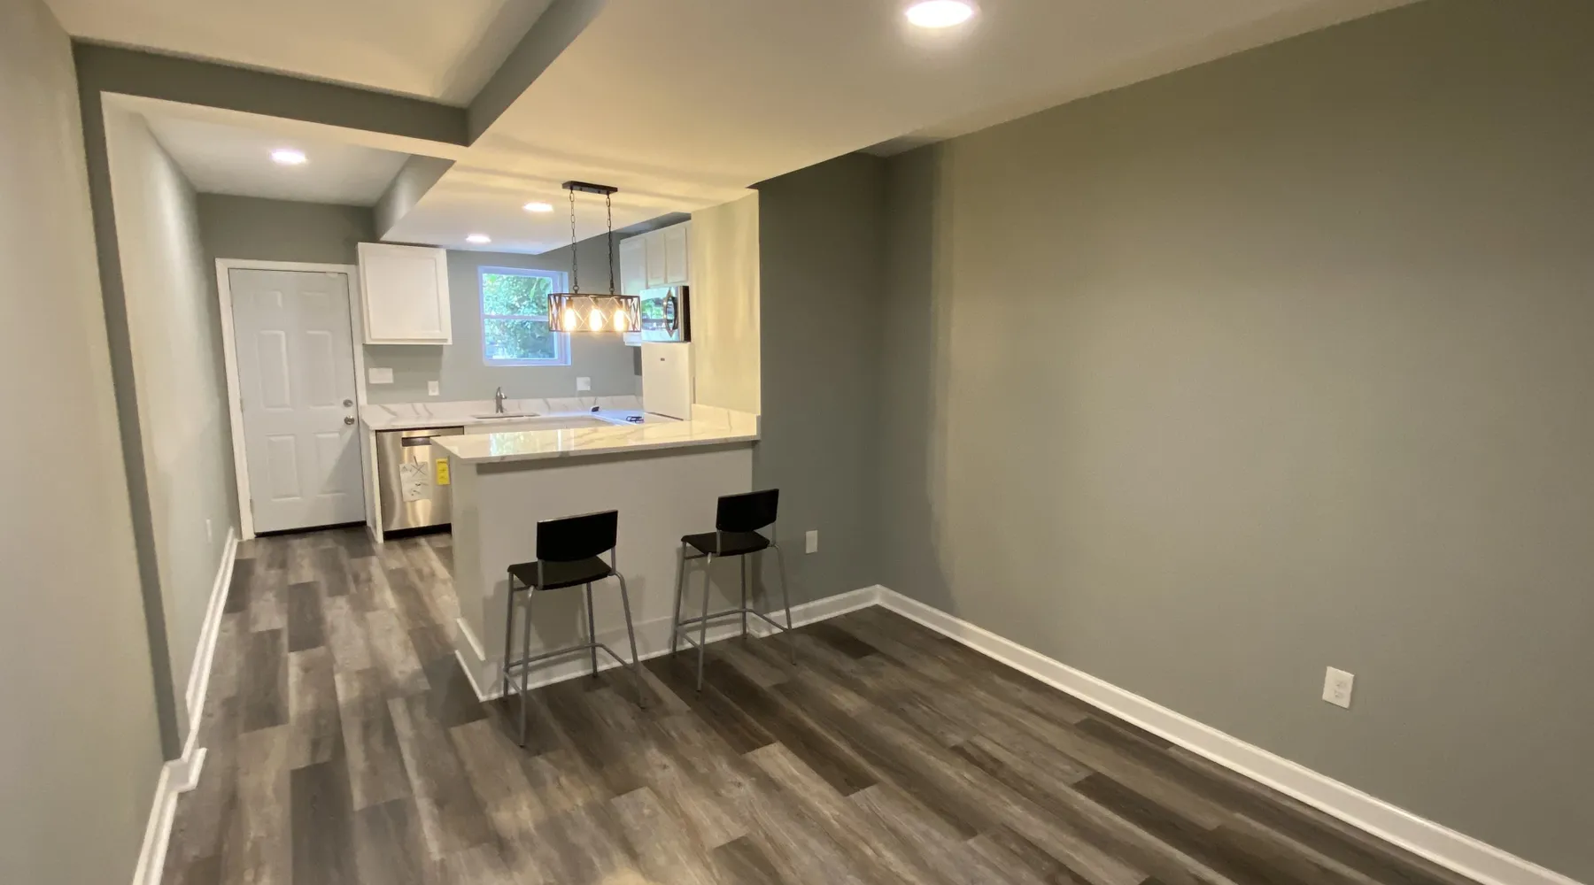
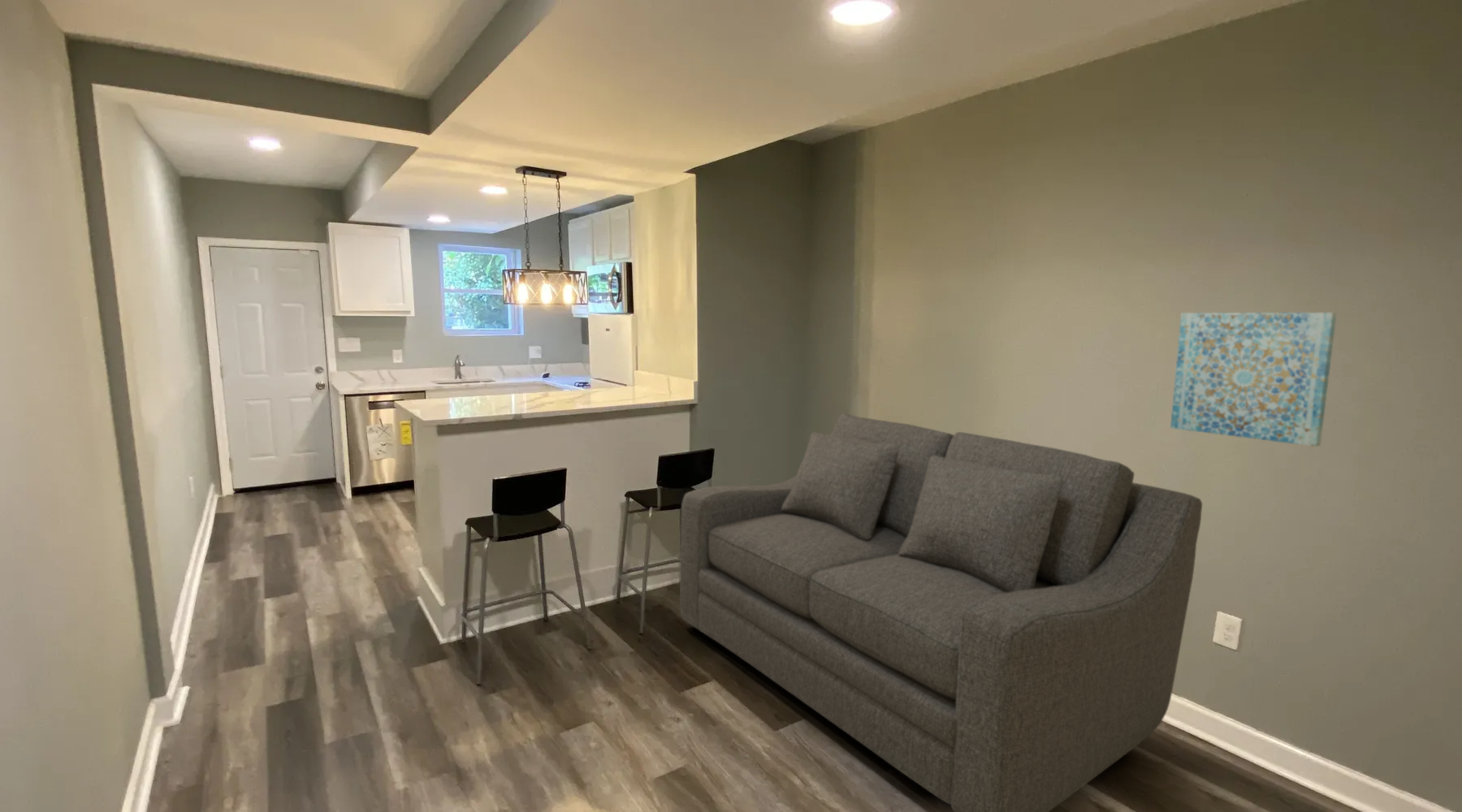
+ wall art [1170,312,1338,447]
+ sofa [679,412,1203,812]
